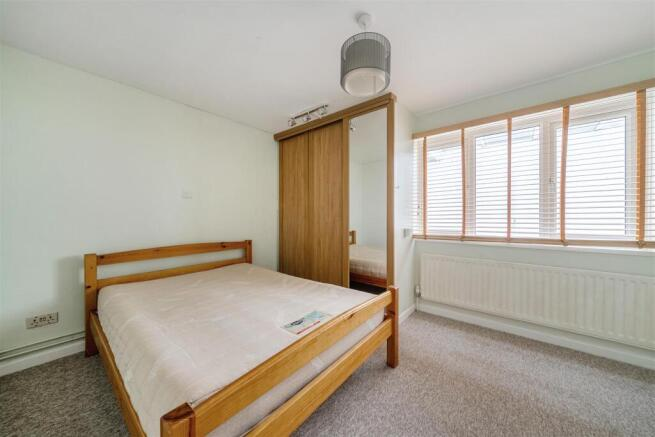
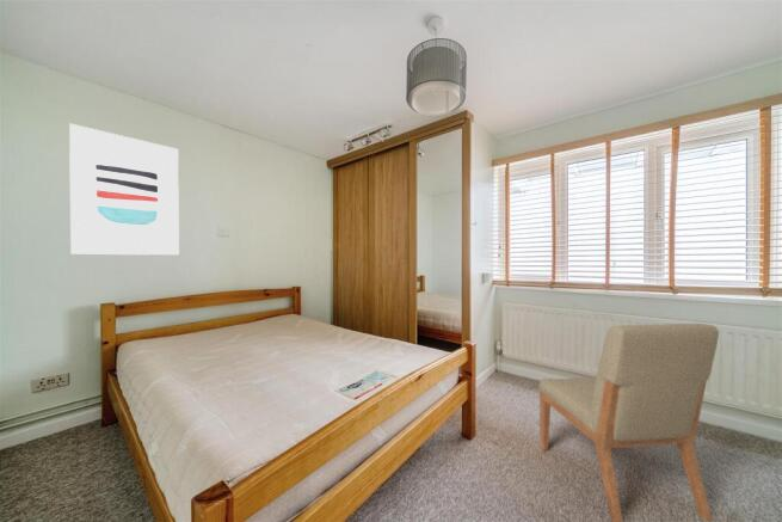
+ wall art [68,122,180,257]
+ chair [537,323,720,522]
